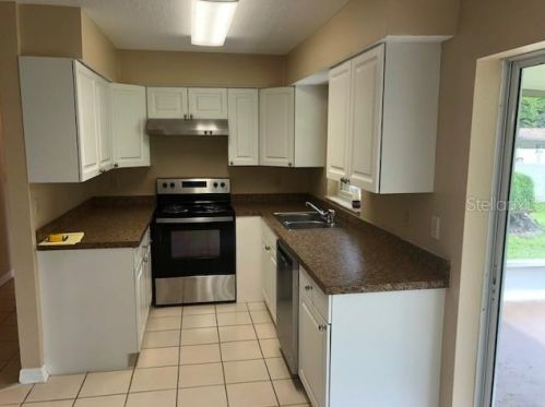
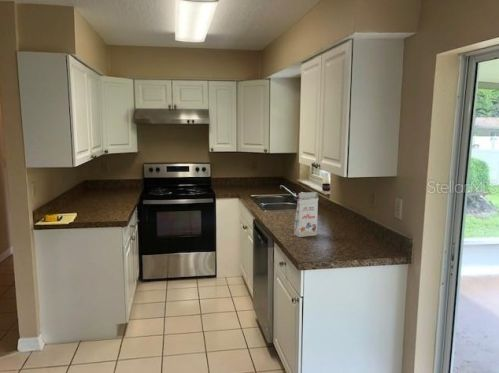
+ gift box [293,191,319,238]
